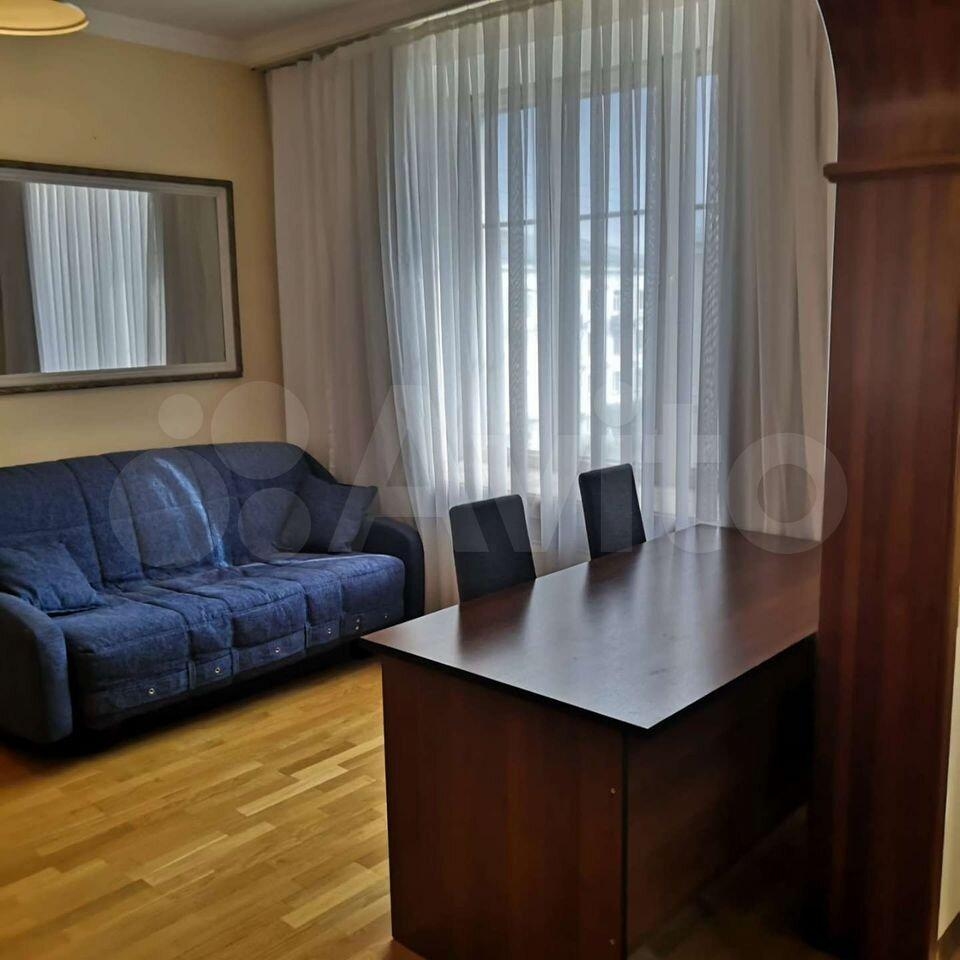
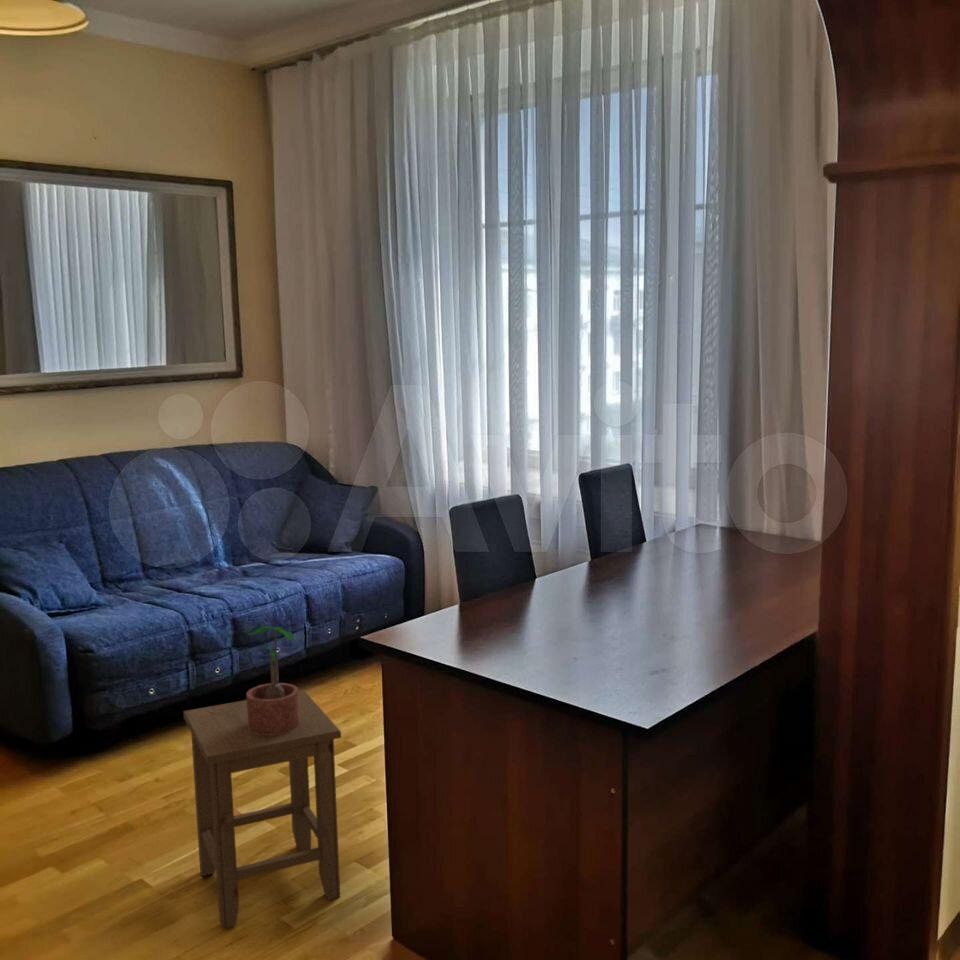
+ potted plant [245,625,300,735]
+ stool [182,689,342,929]
